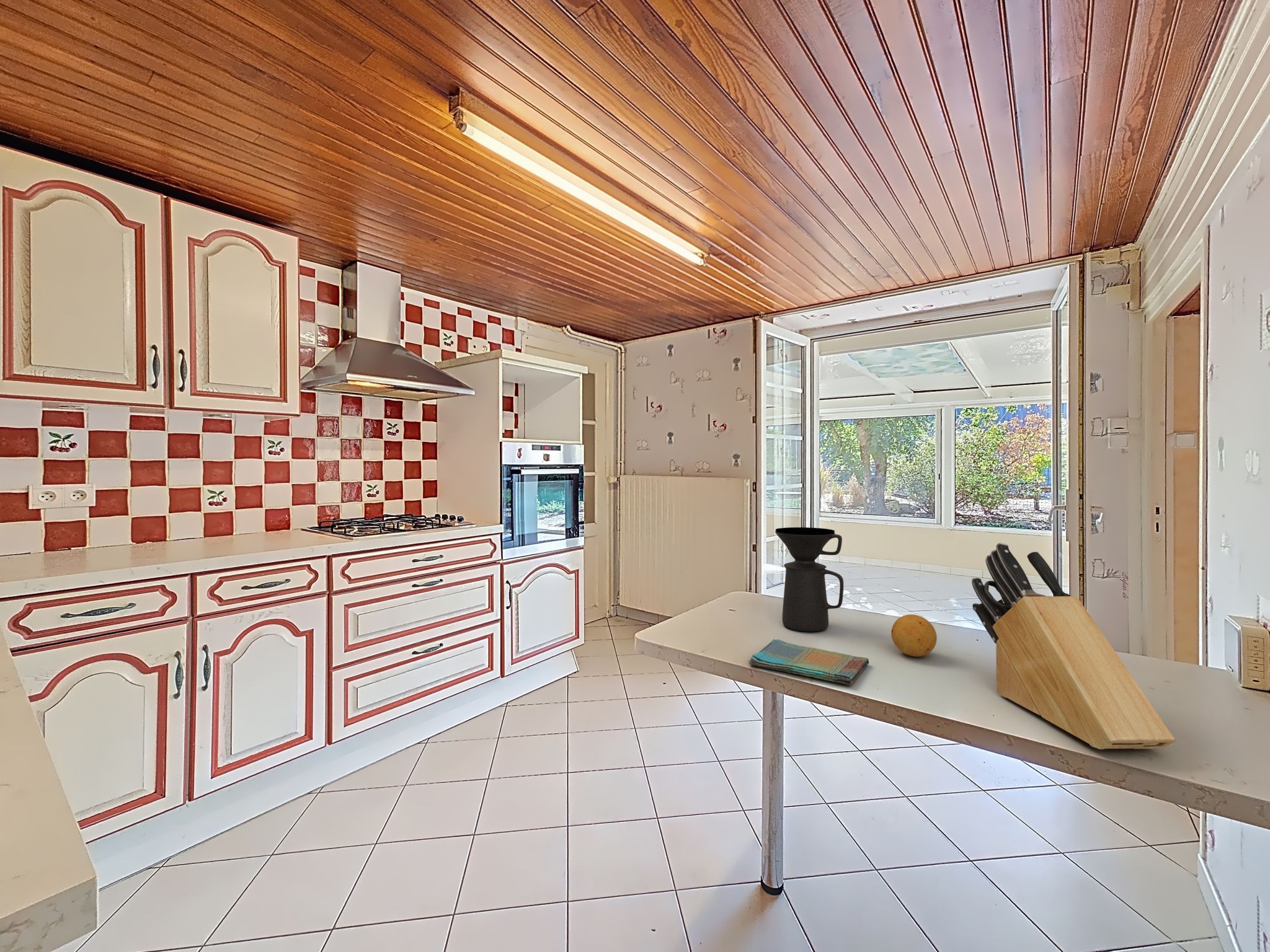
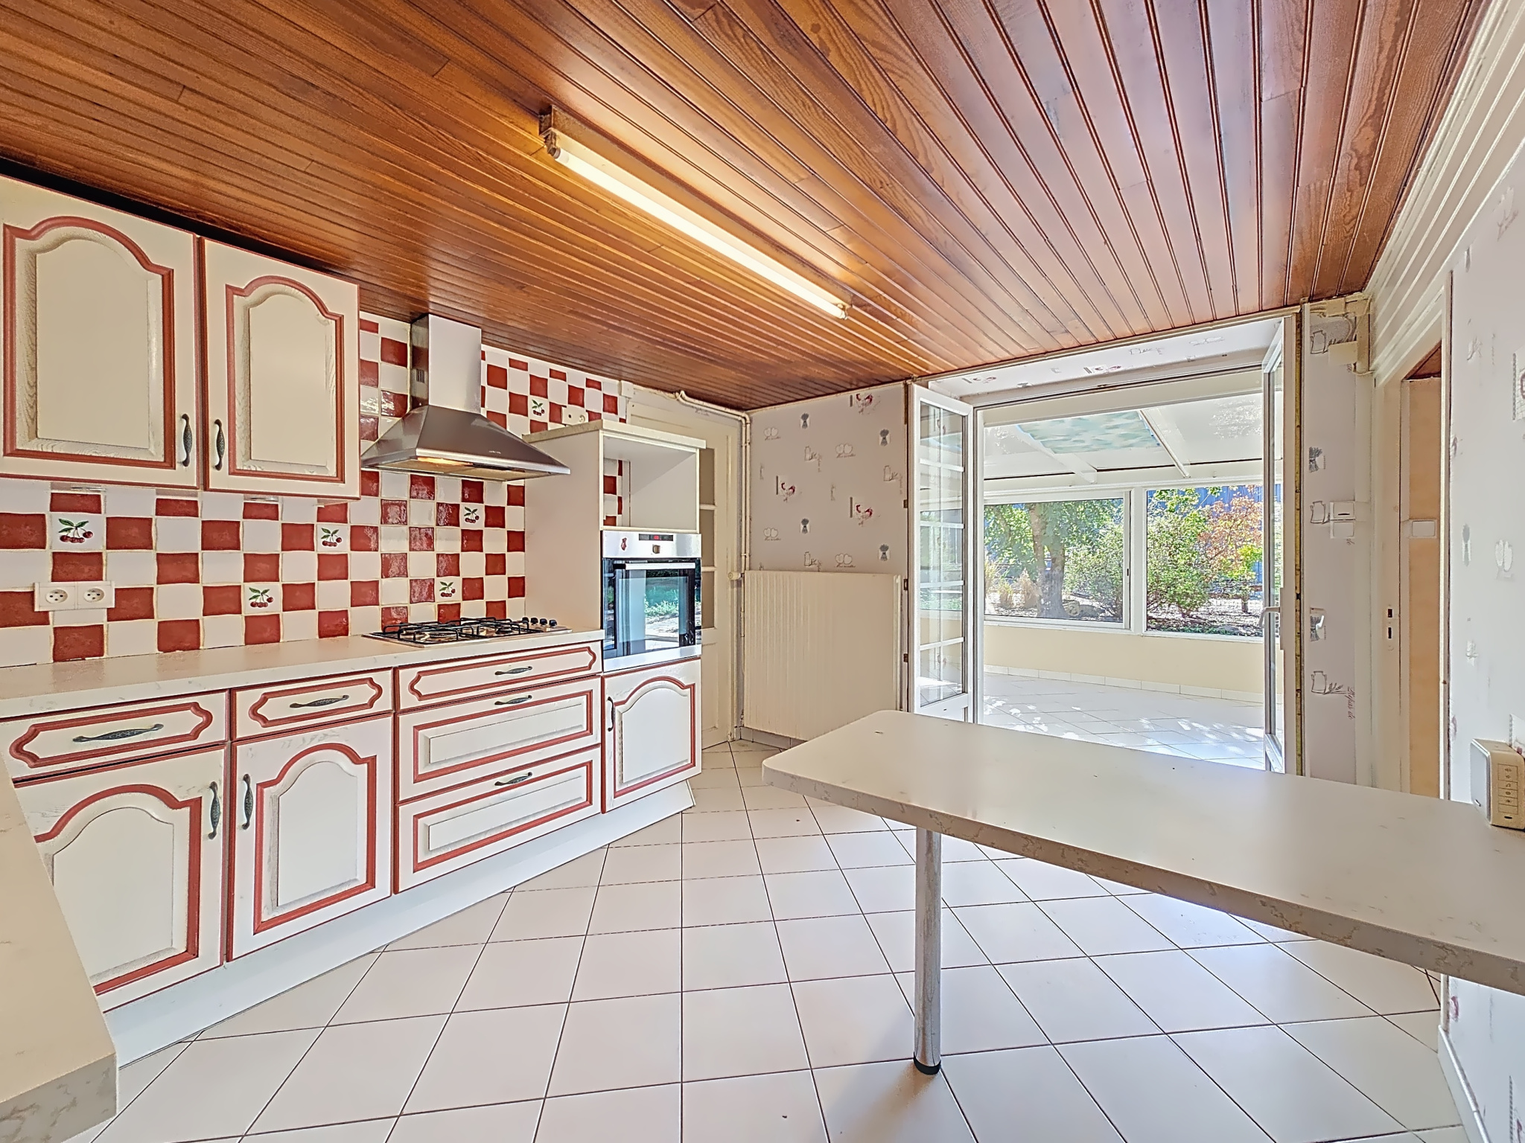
- knife block [971,542,1176,750]
- coffee maker [775,527,844,632]
- dish towel [748,638,869,685]
- fruit [890,614,938,657]
